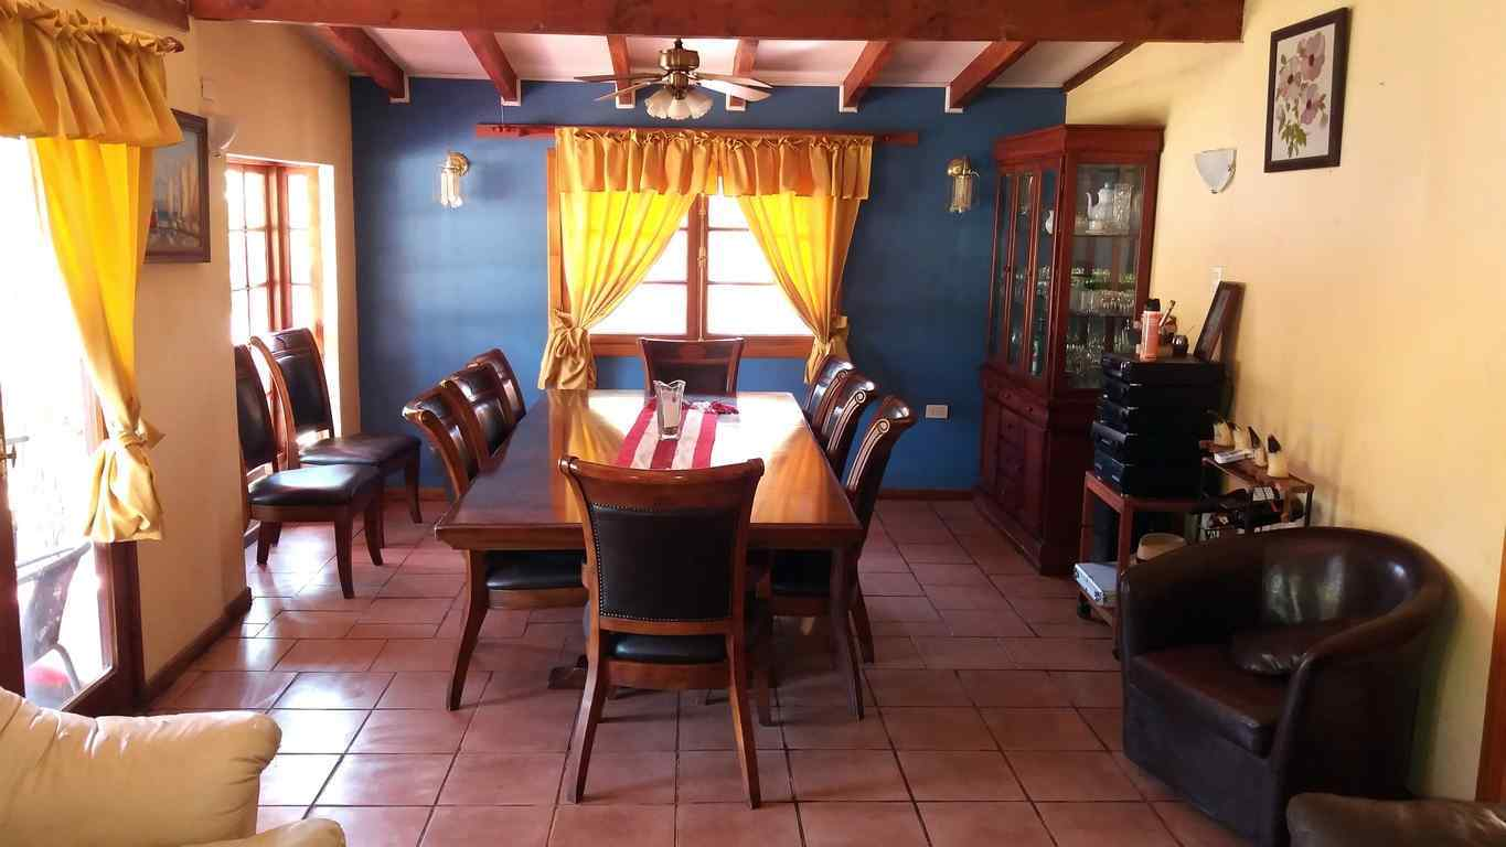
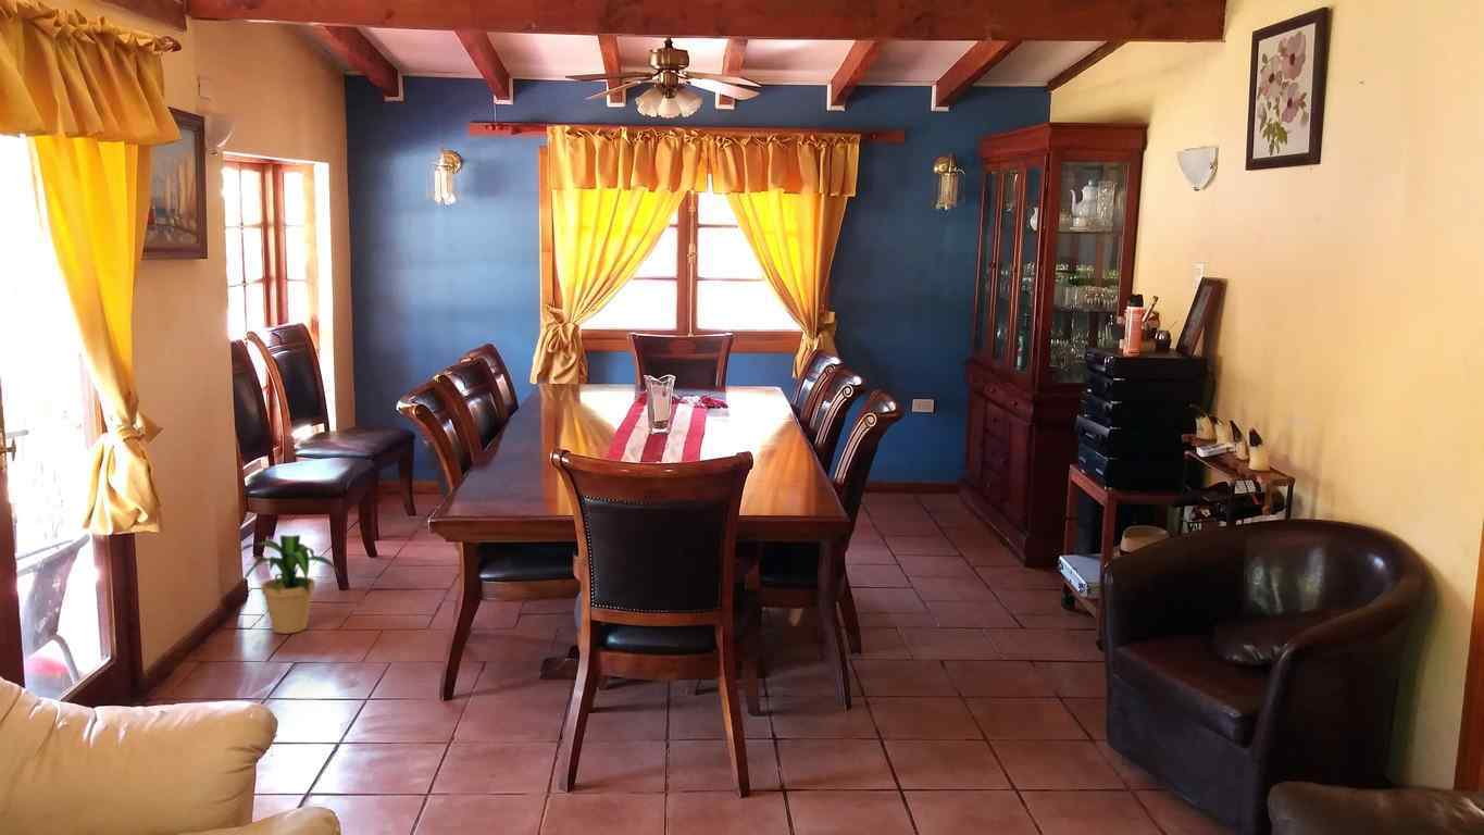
+ potted plant [234,534,341,635]
